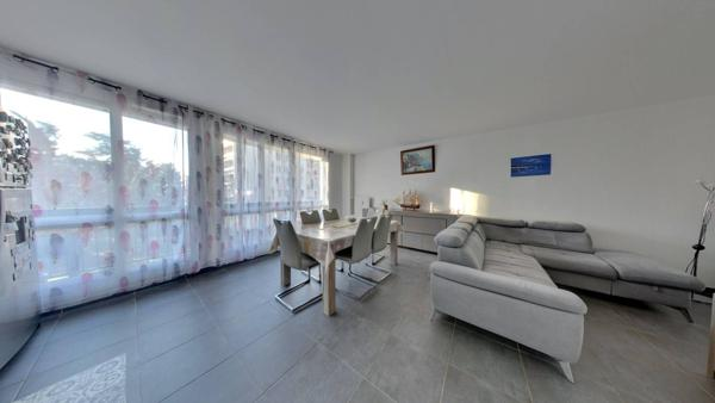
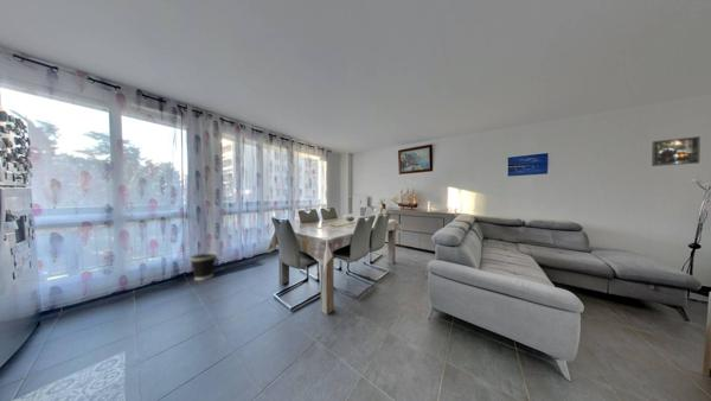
+ wastebasket [188,252,219,281]
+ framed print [651,135,702,167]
